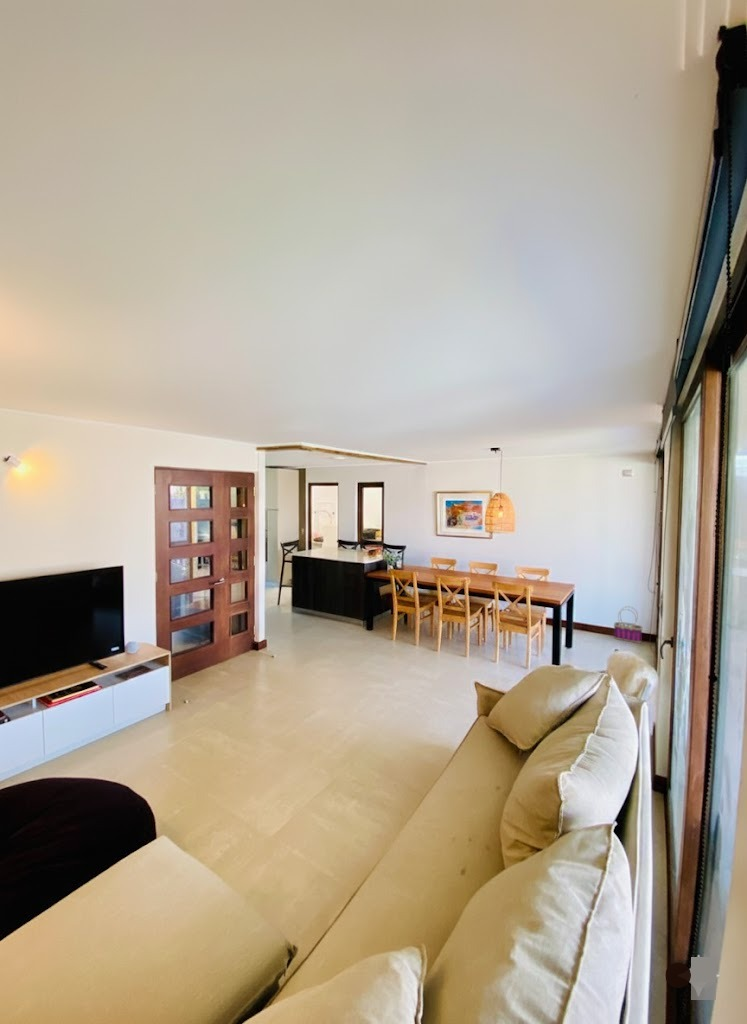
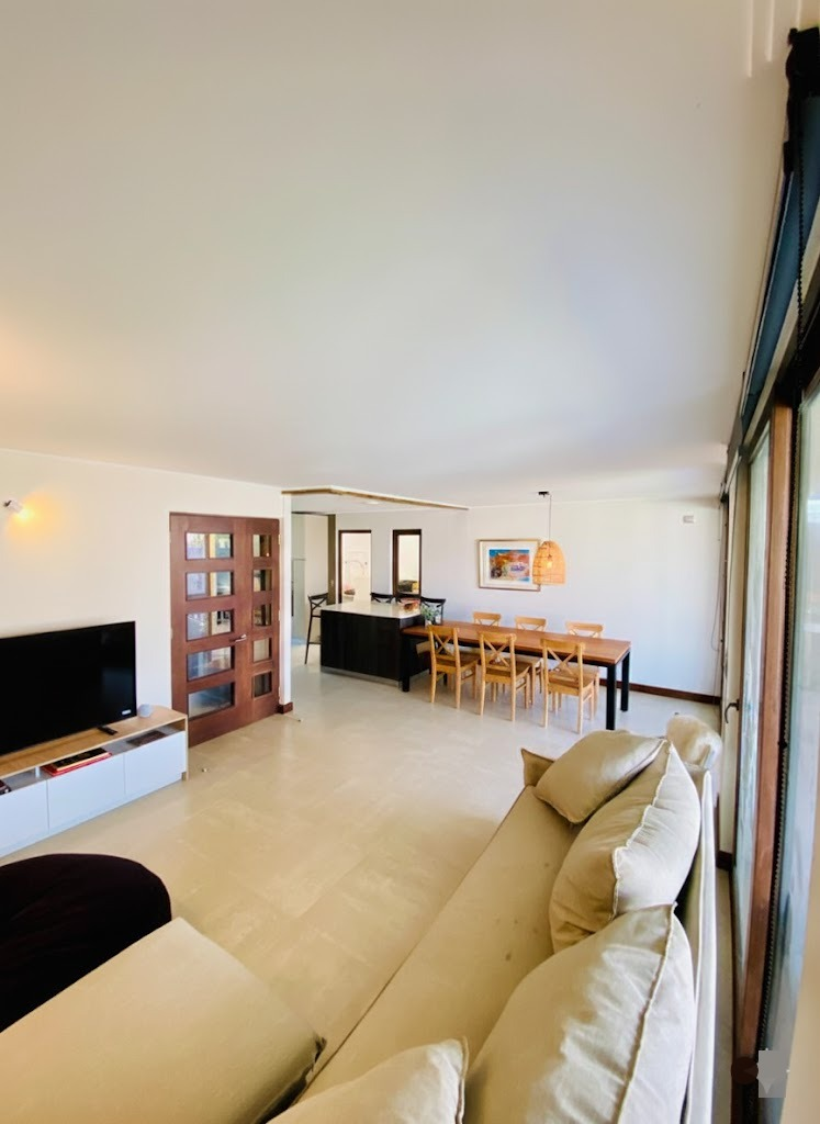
- basket [613,605,643,644]
